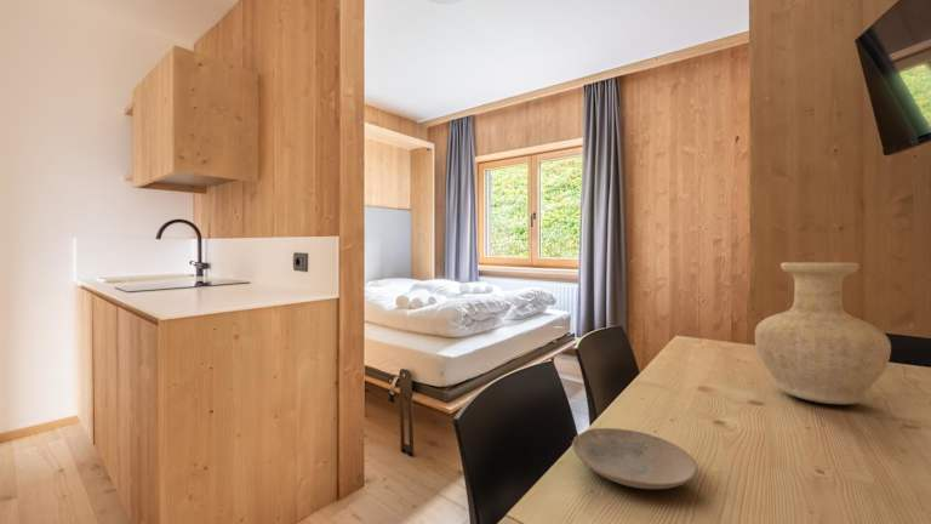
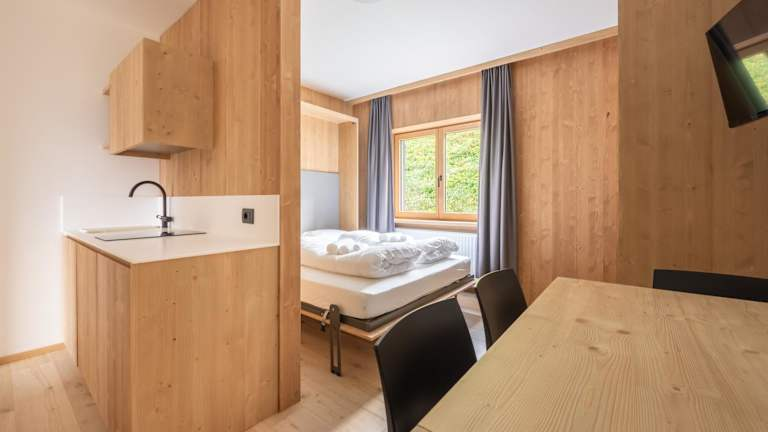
- vase [754,261,892,405]
- plate [571,427,698,490]
